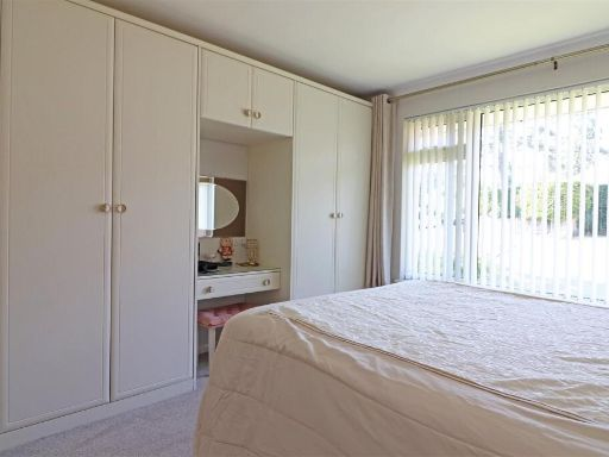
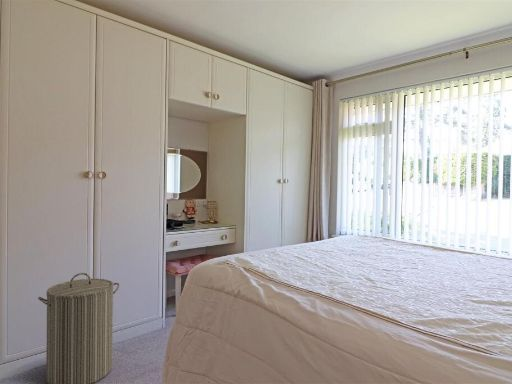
+ laundry hamper [37,272,120,384]
